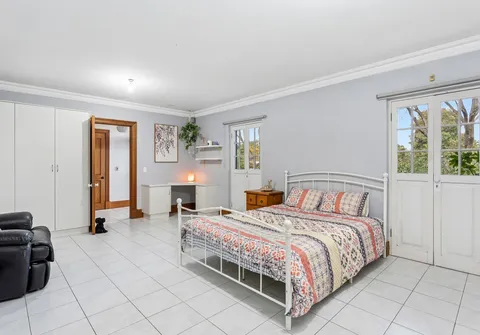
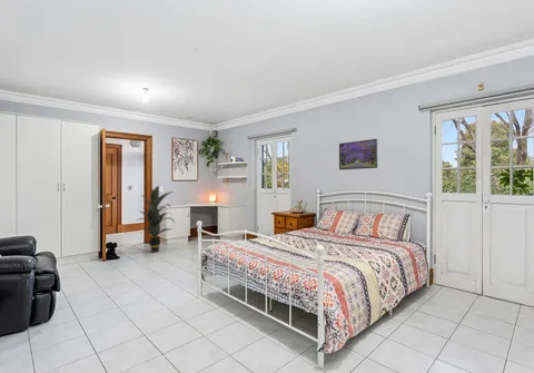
+ indoor plant [136,185,176,254]
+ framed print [338,138,378,171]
